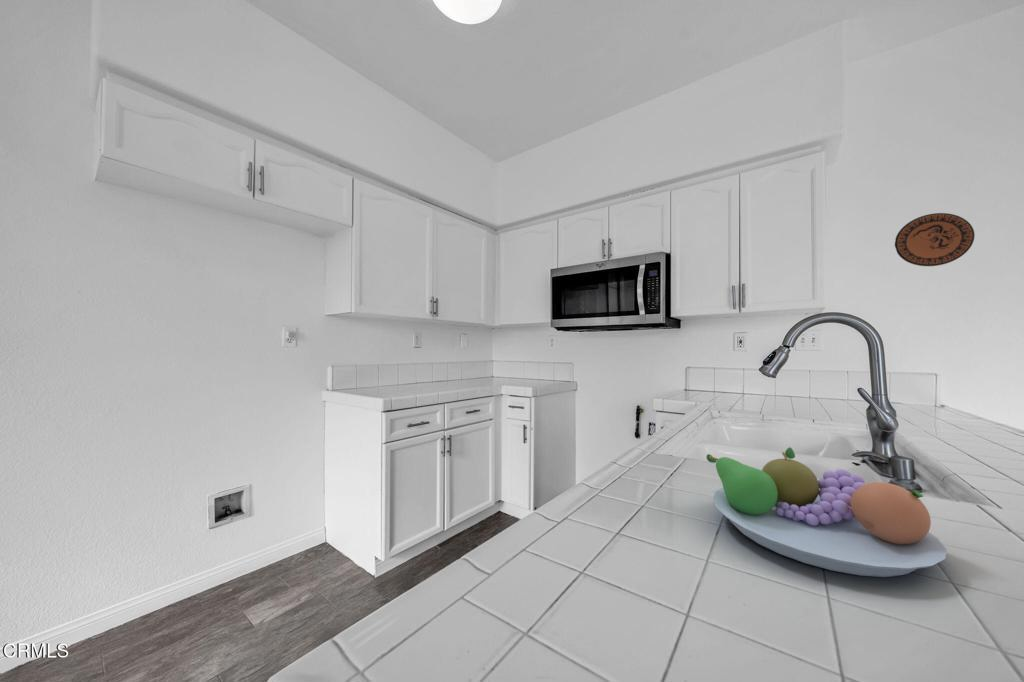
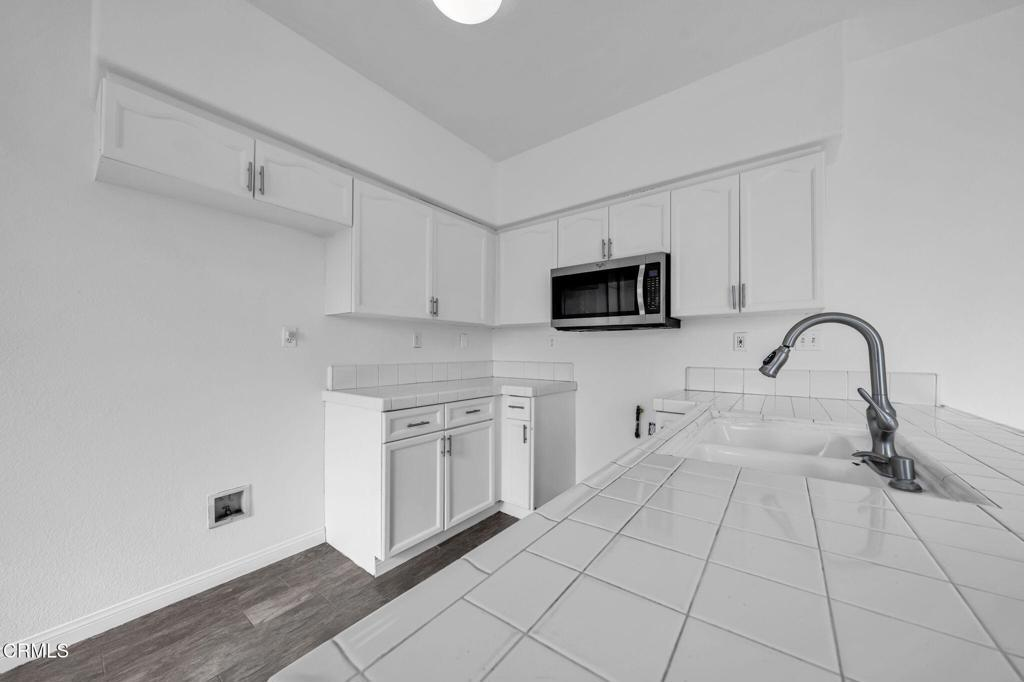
- decorative plate [894,212,976,267]
- fruit bowl [706,446,947,578]
